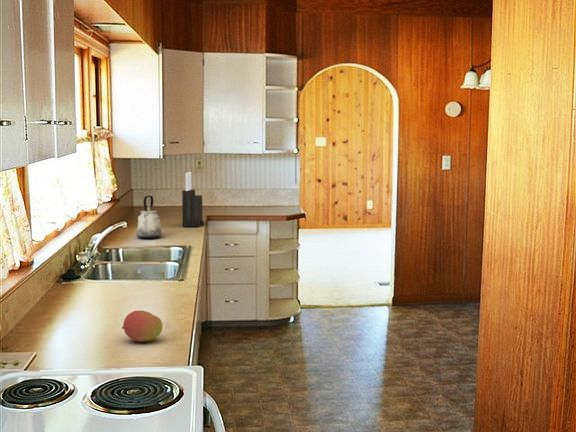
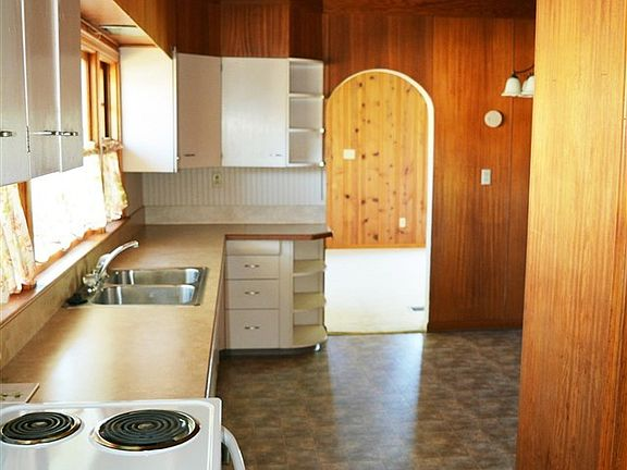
- knife block [181,171,205,227]
- fruit [121,310,164,343]
- kettle [135,195,163,239]
